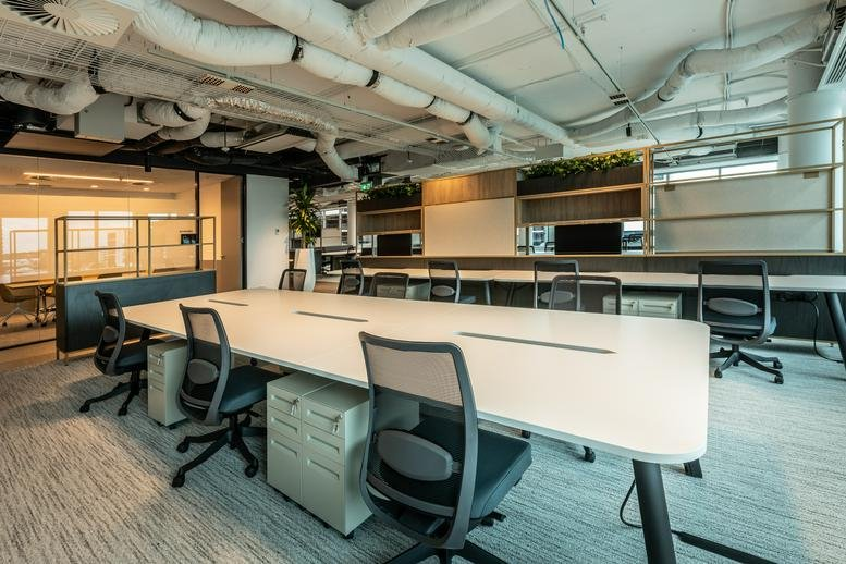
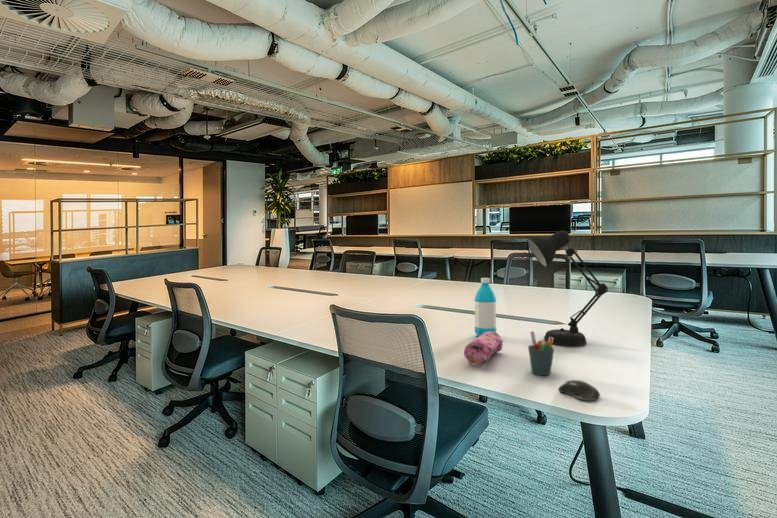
+ pen holder [527,331,555,376]
+ computer mouse [557,379,601,401]
+ desk lamp [526,230,609,346]
+ water bottle [473,277,497,337]
+ pencil case [463,331,504,367]
